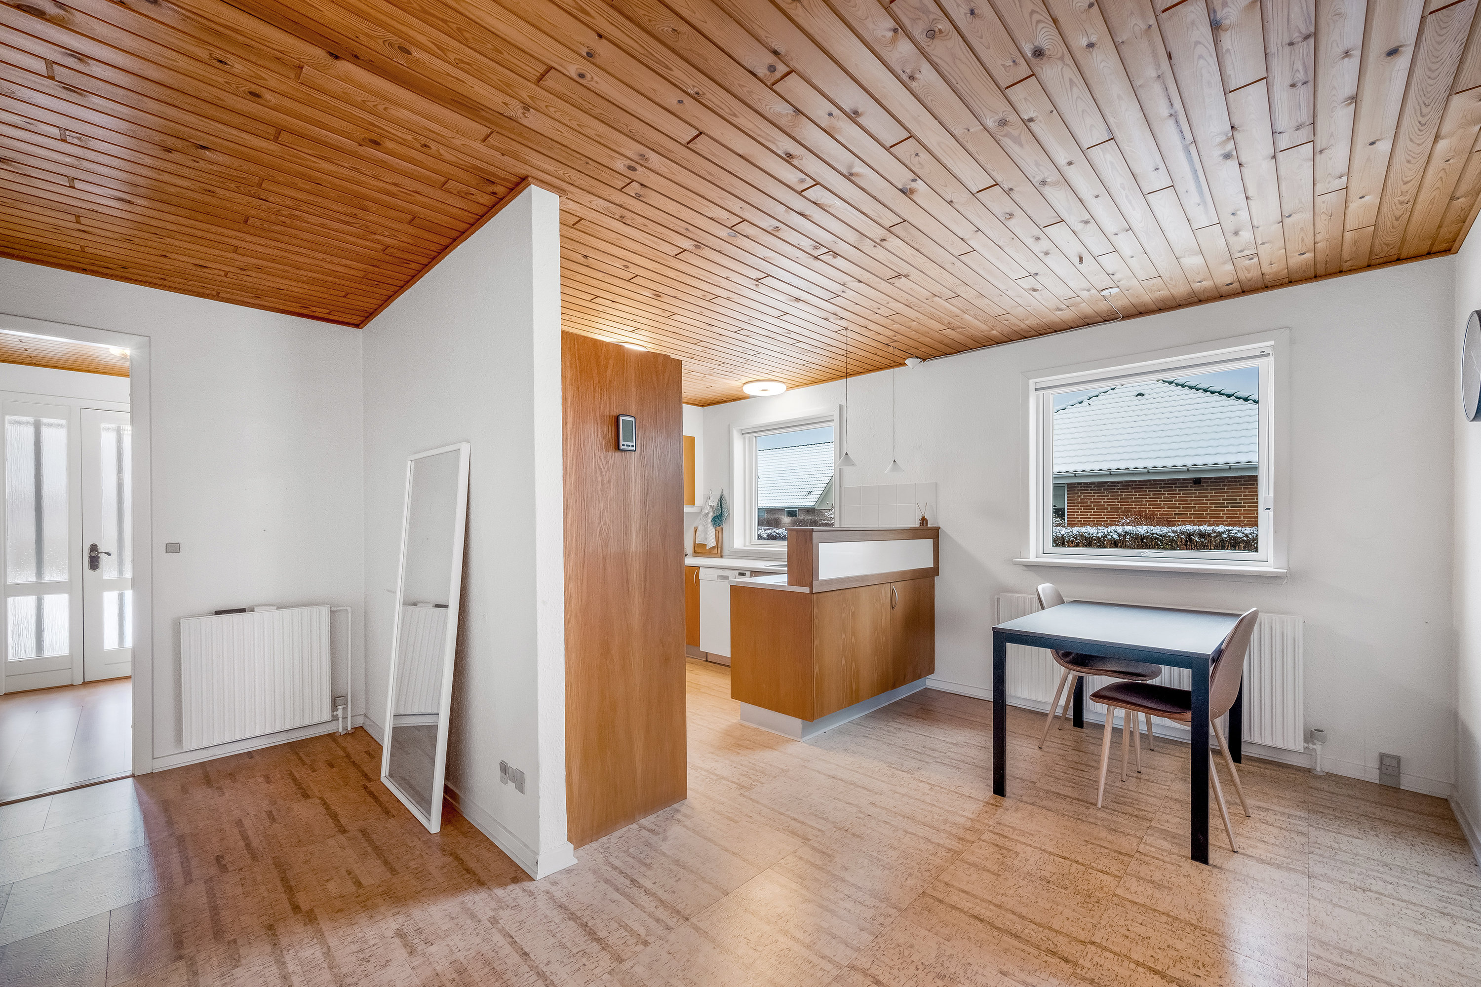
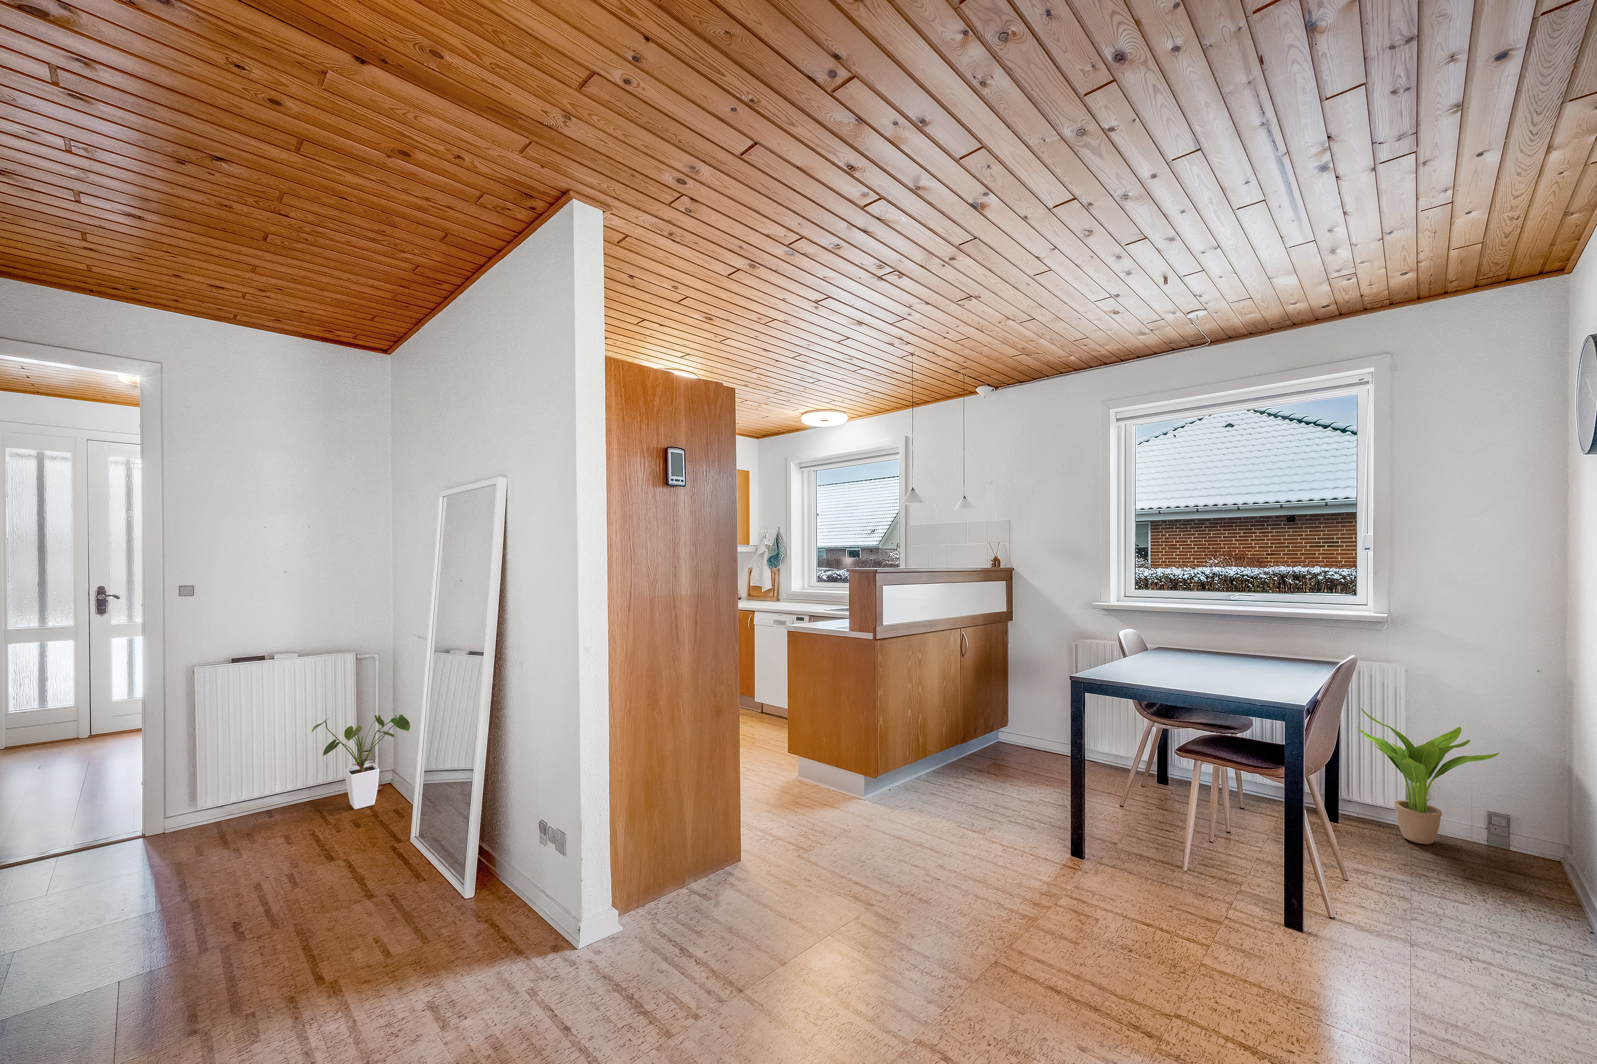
+ house plant [311,714,411,810]
+ potted plant [1357,708,1500,844]
